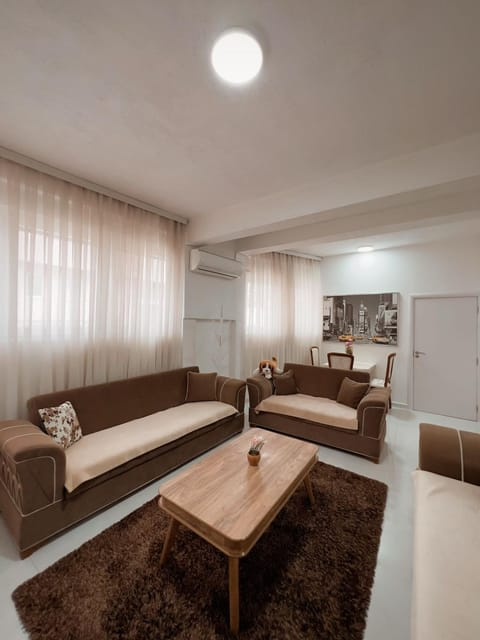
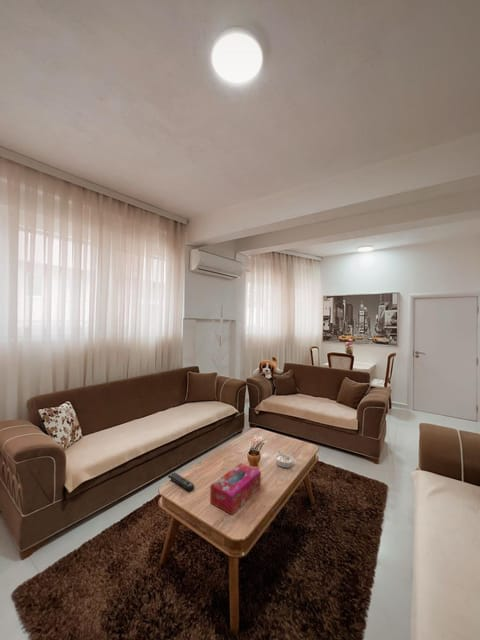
+ legume [274,449,295,469]
+ tissue box [209,462,262,516]
+ remote control [166,471,195,492]
